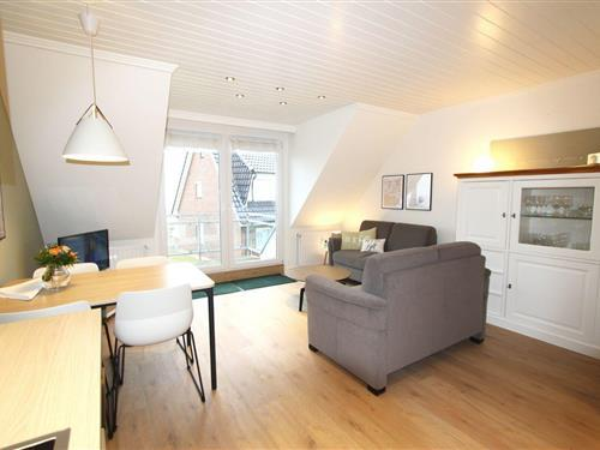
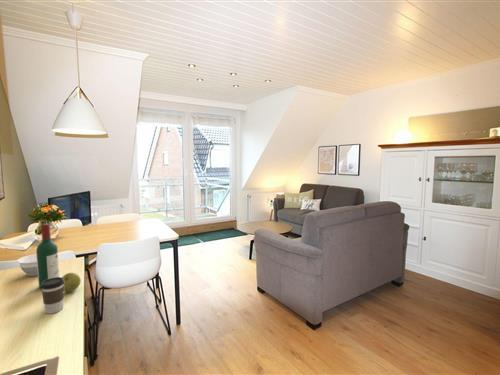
+ bowl [16,253,38,277]
+ coffee cup [40,276,65,315]
+ wine bottle [35,223,60,289]
+ apple [61,272,82,293]
